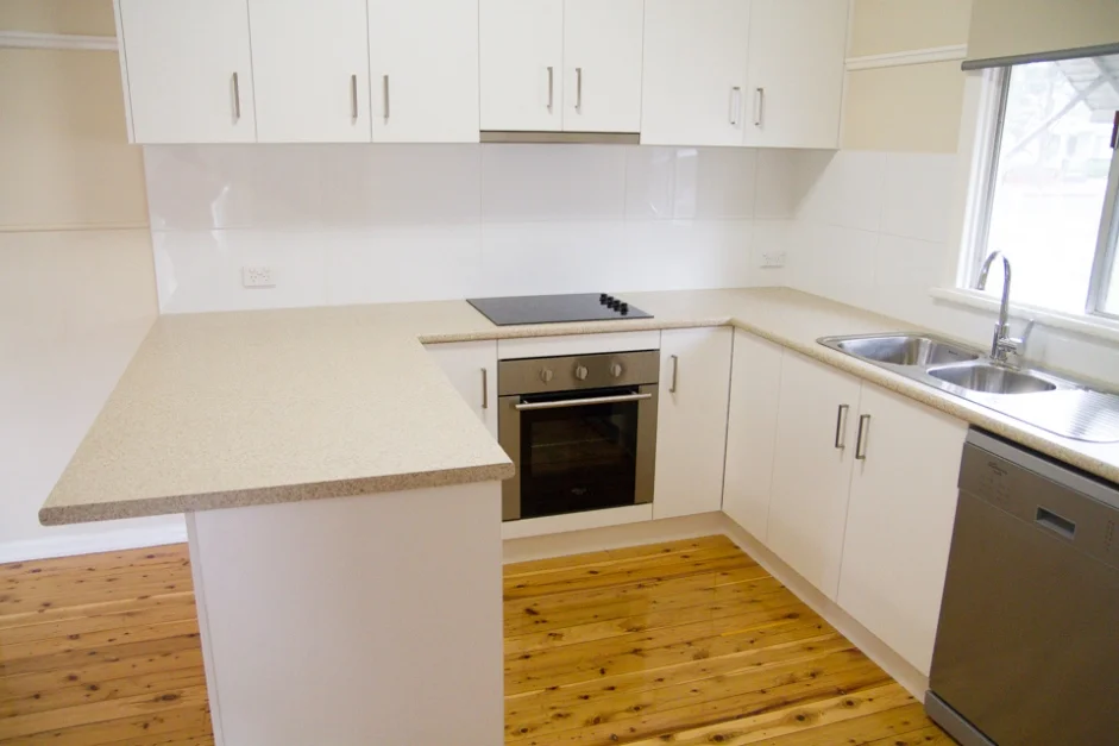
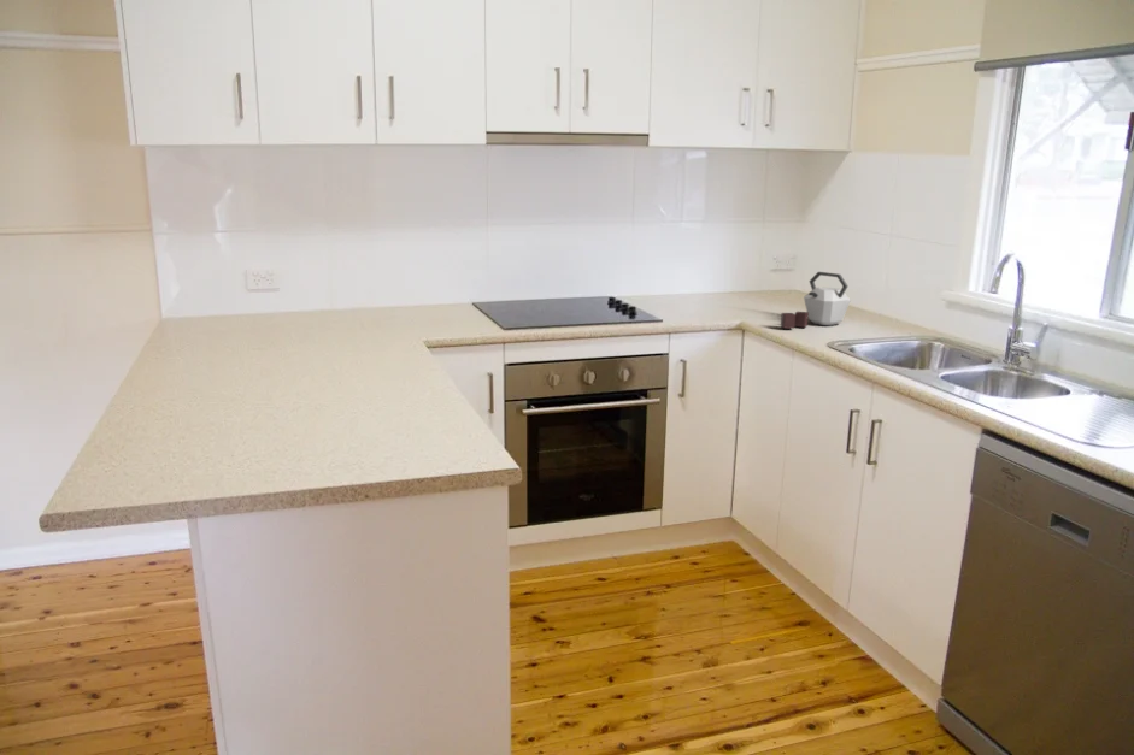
+ kettle [780,271,852,330]
